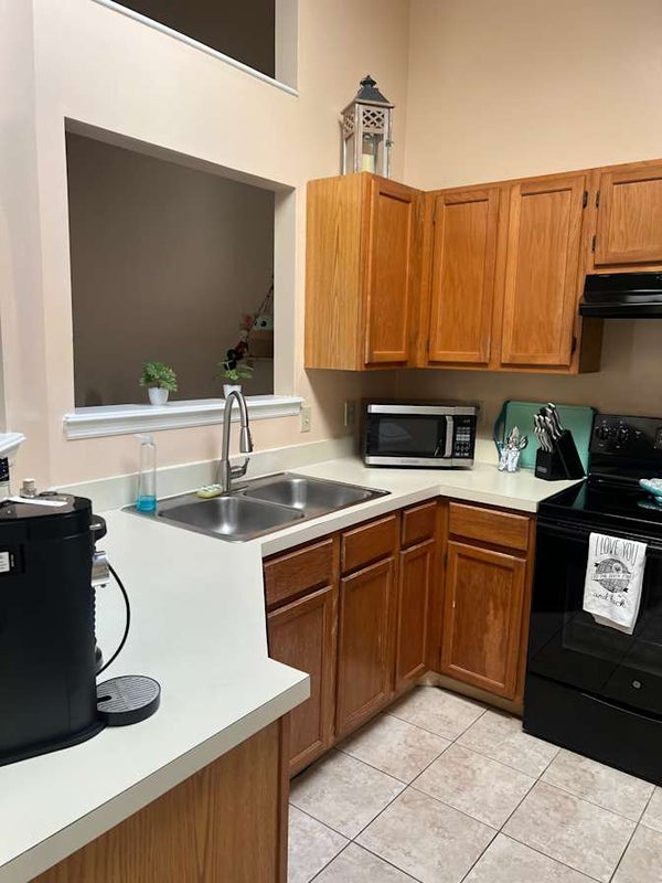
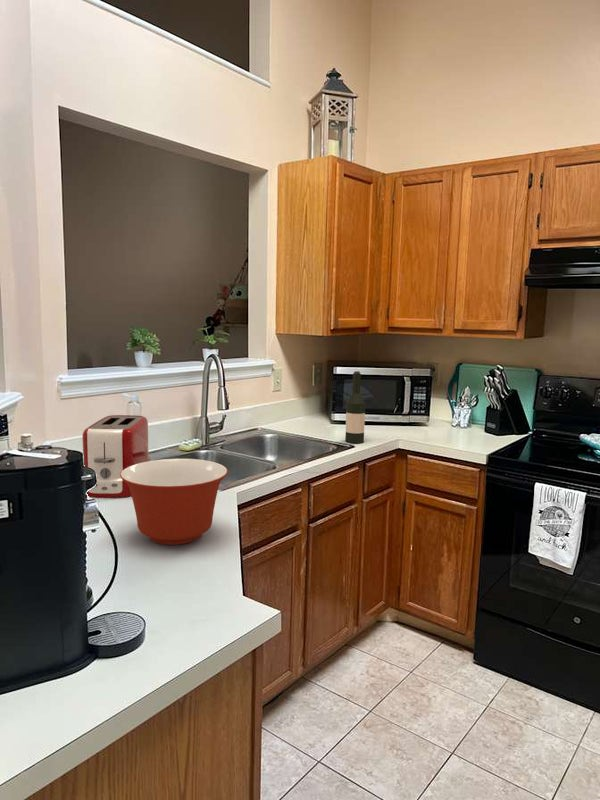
+ toaster [82,414,152,499]
+ mixing bowl [120,458,229,546]
+ wine bottle [344,370,366,444]
